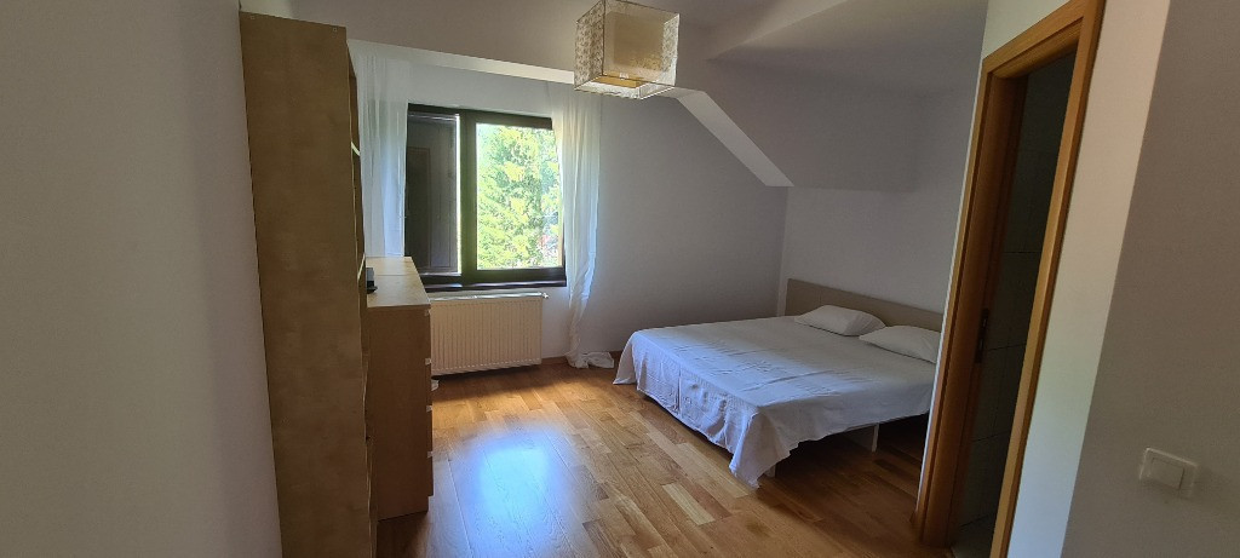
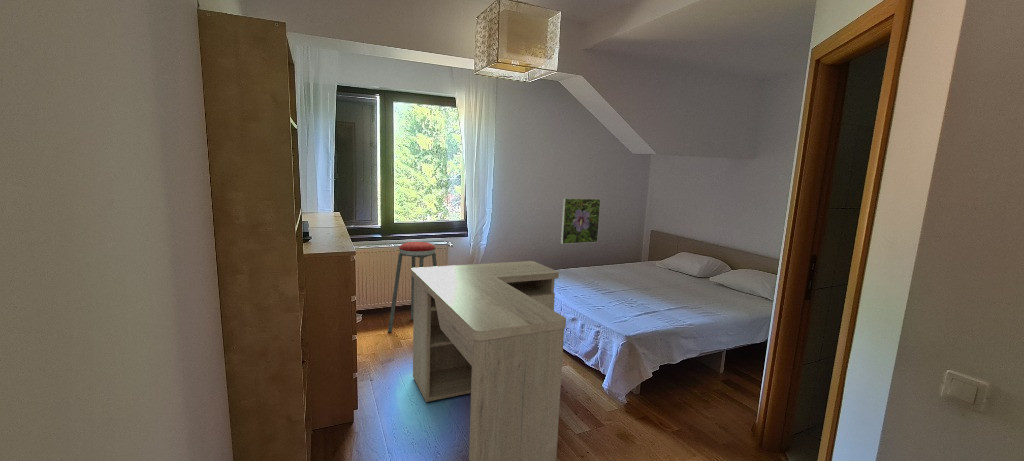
+ music stool [387,241,438,333]
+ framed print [560,197,601,245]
+ desk [410,260,567,461]
